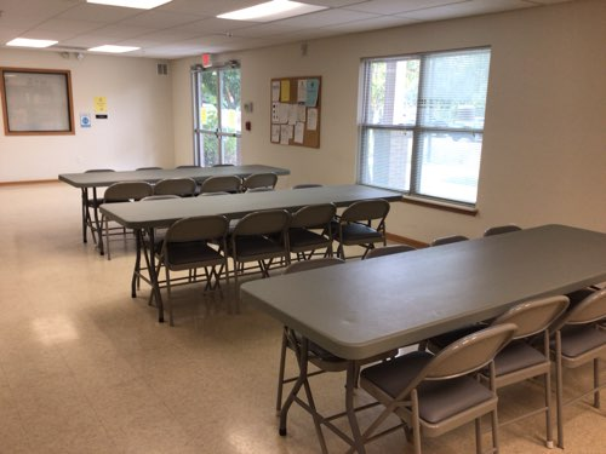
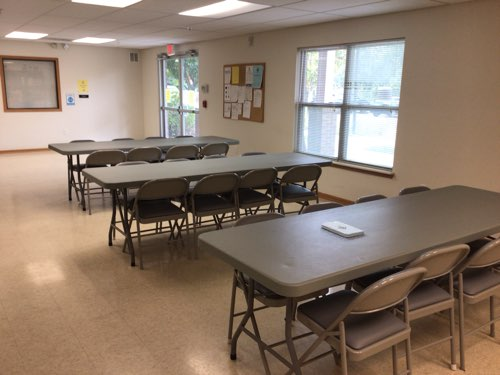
+ notepad [320,220,365,238]
